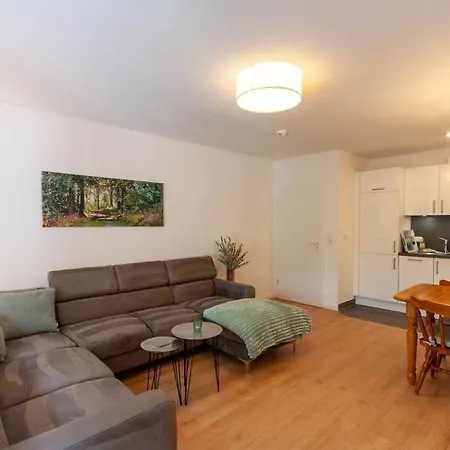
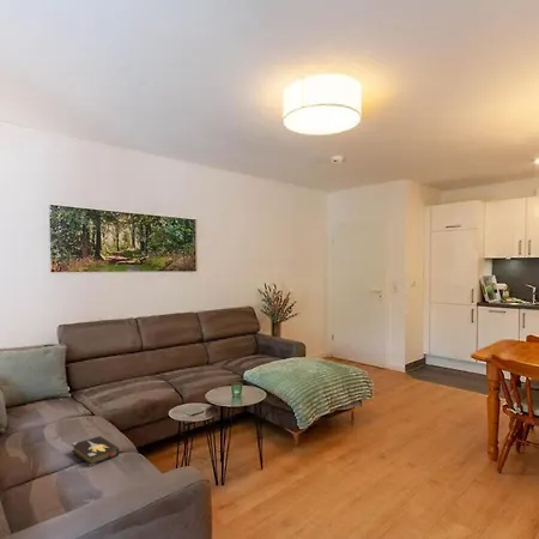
+ hardback book [71,435,120,467]
